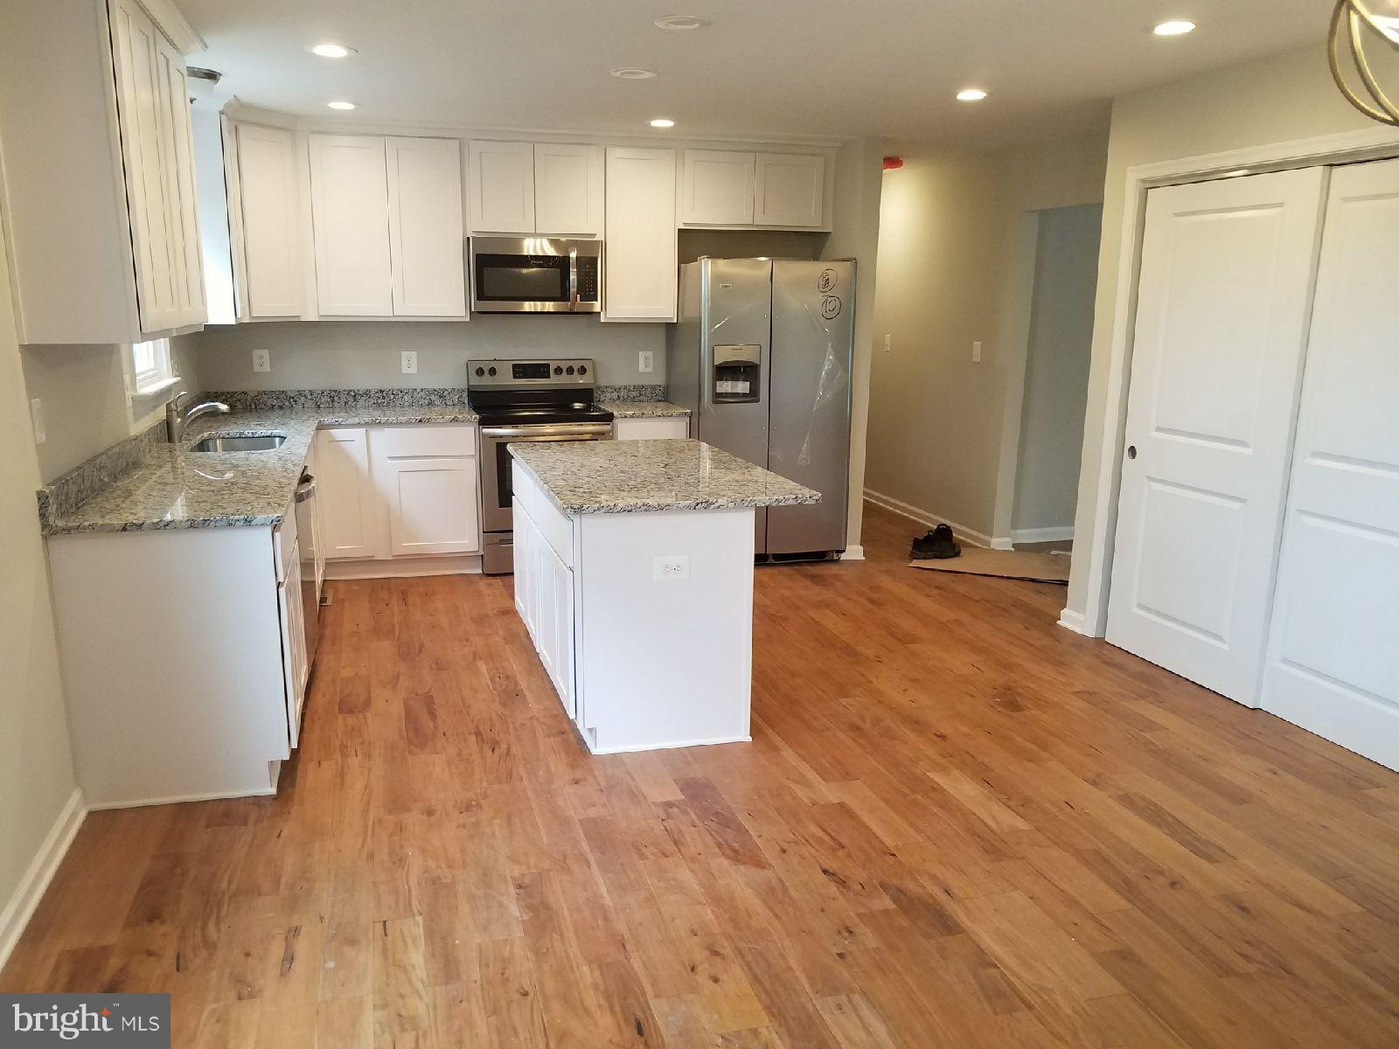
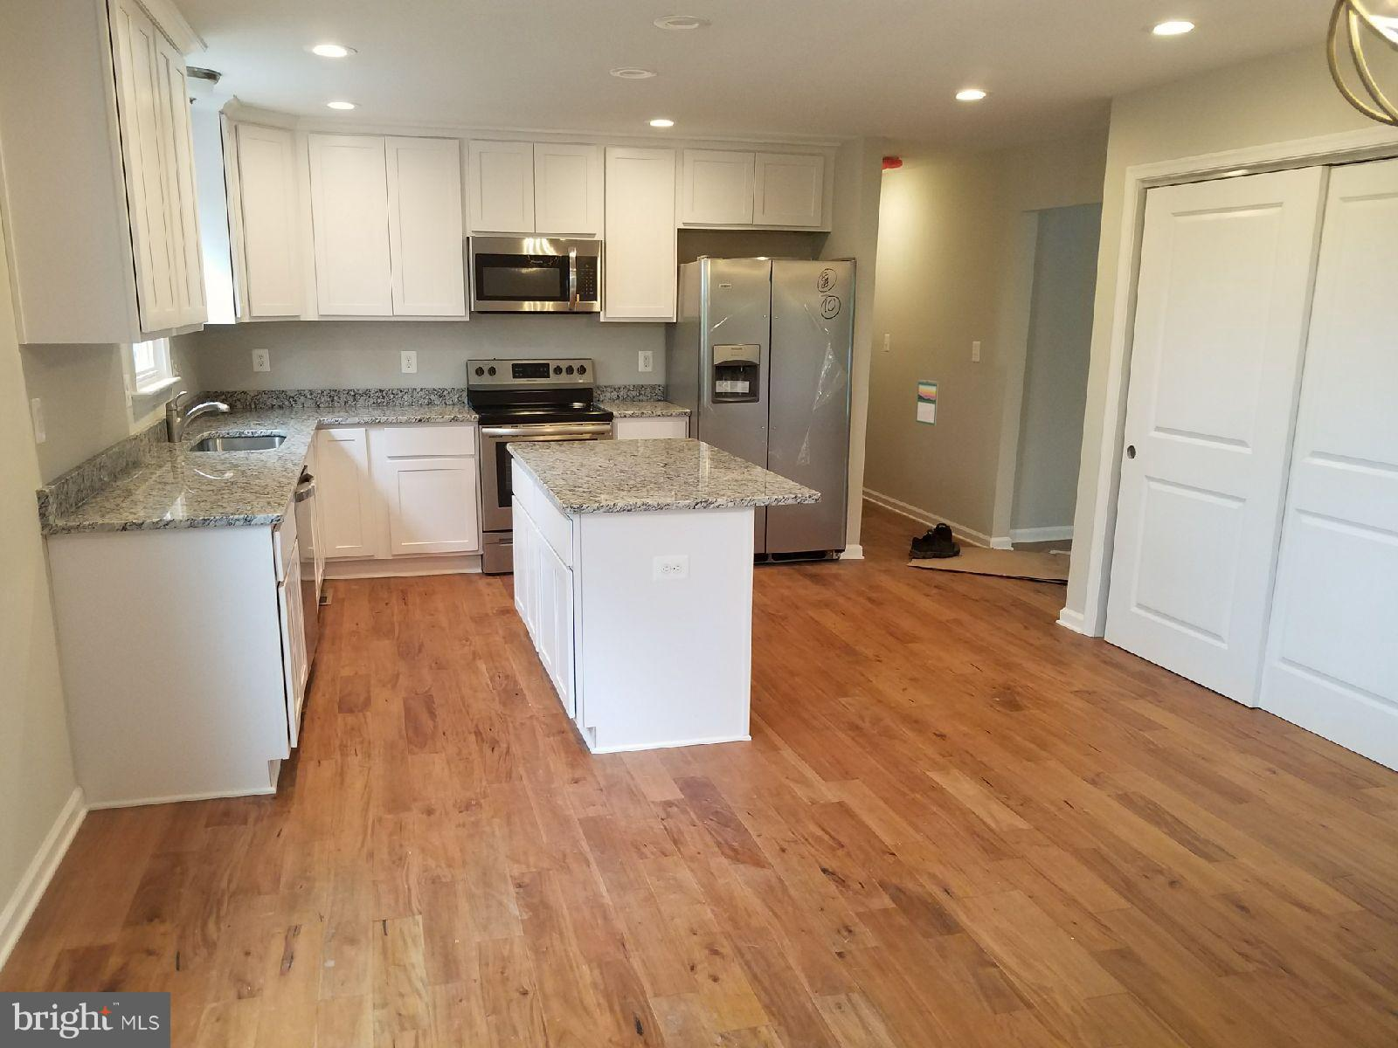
+ calendar [916,379,939,426]
